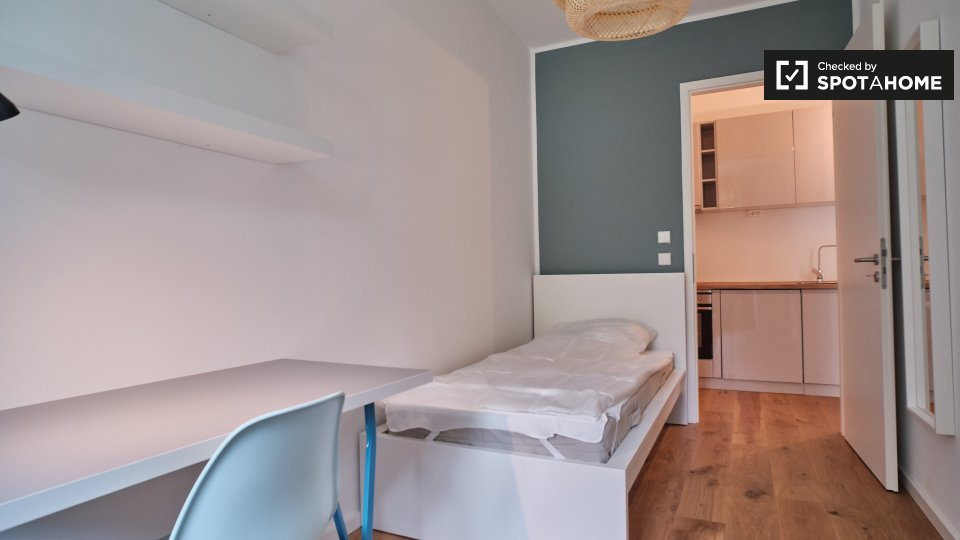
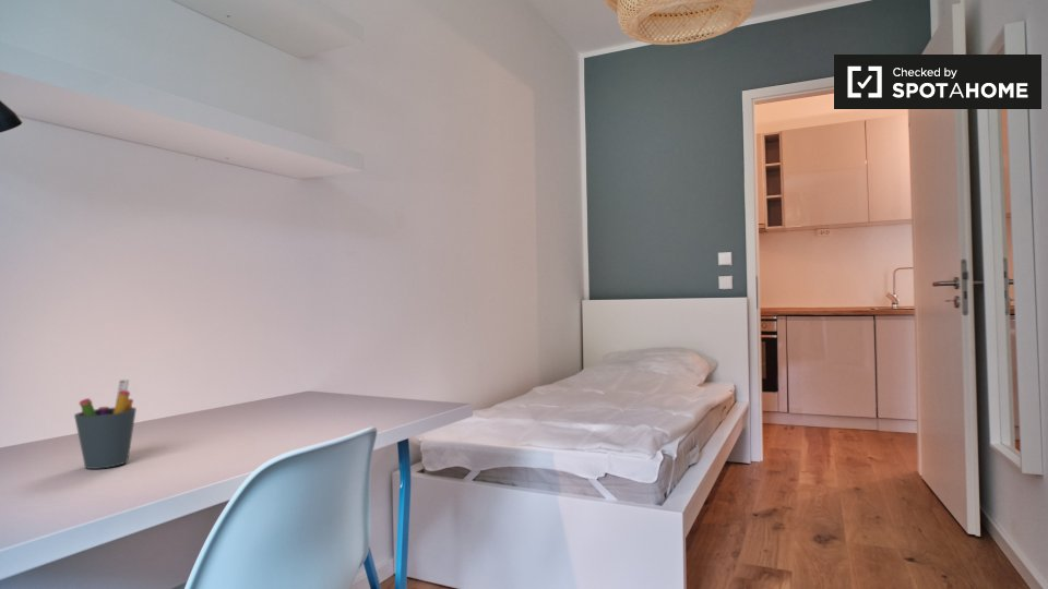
+ pen holder [73,378,138,470]
